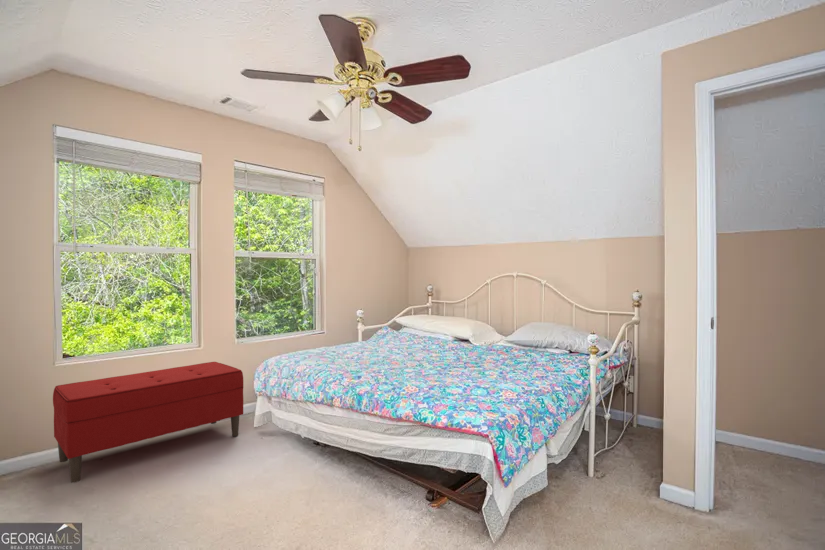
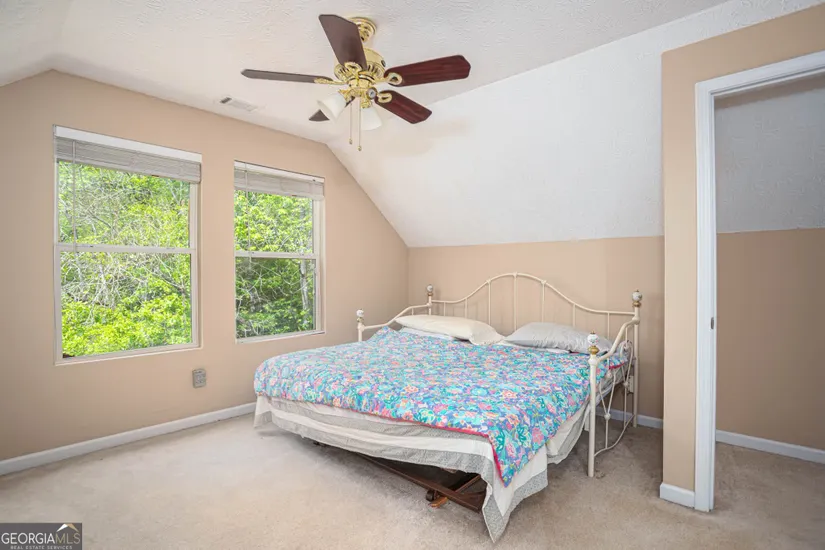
- bench [52,361,244,484]
